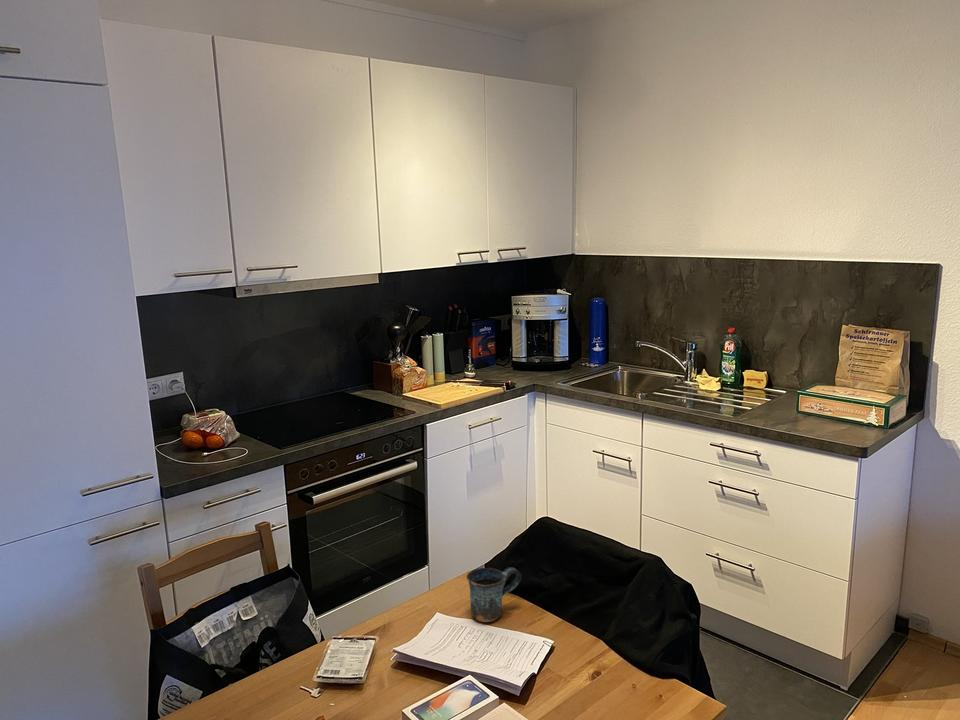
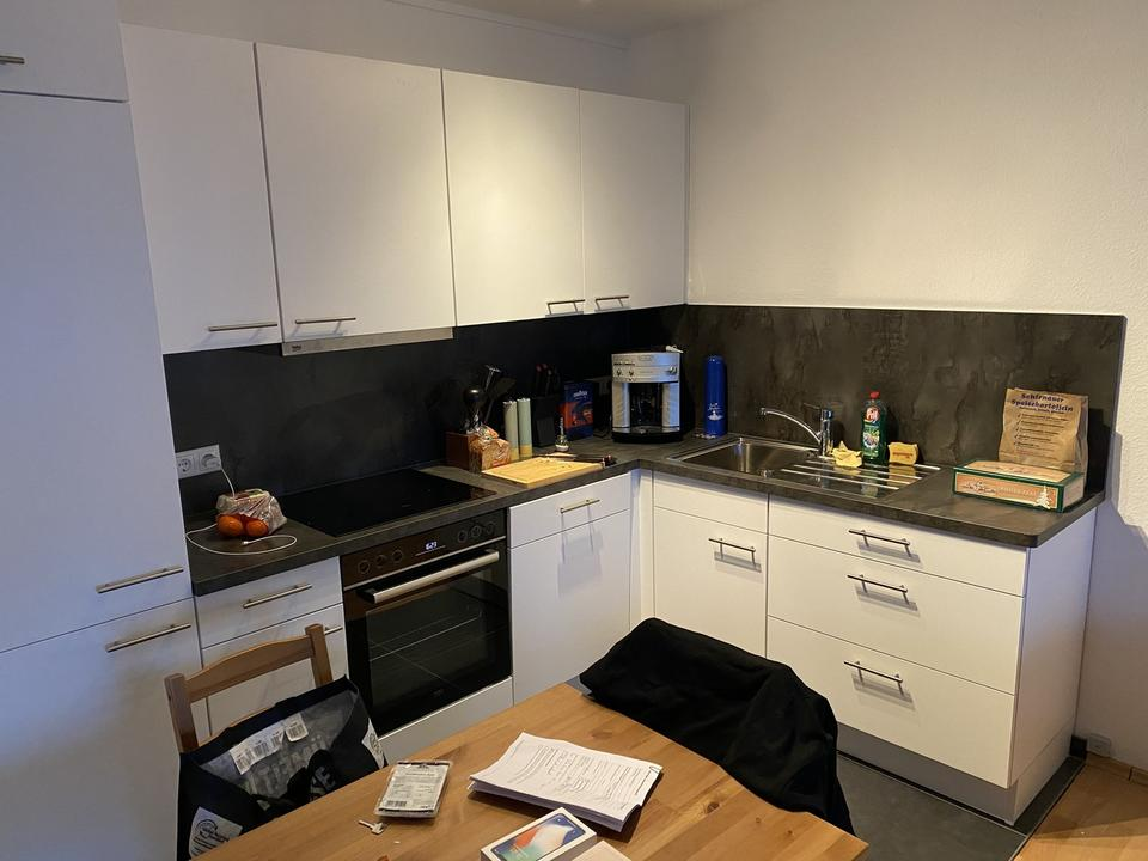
- mug [465,566,522,623]
